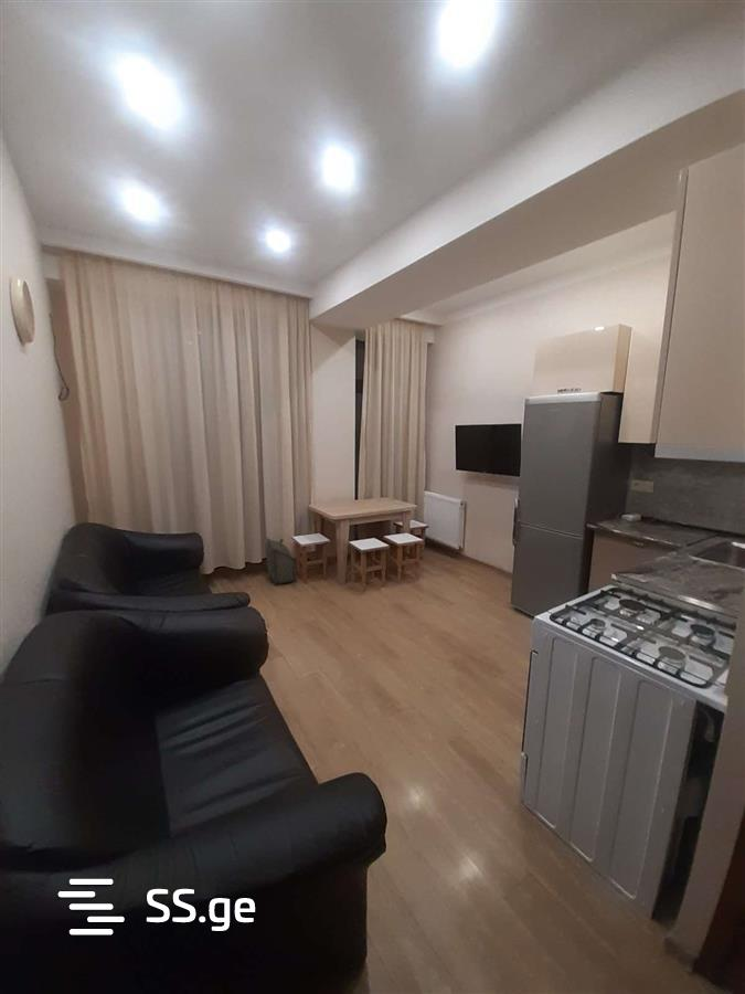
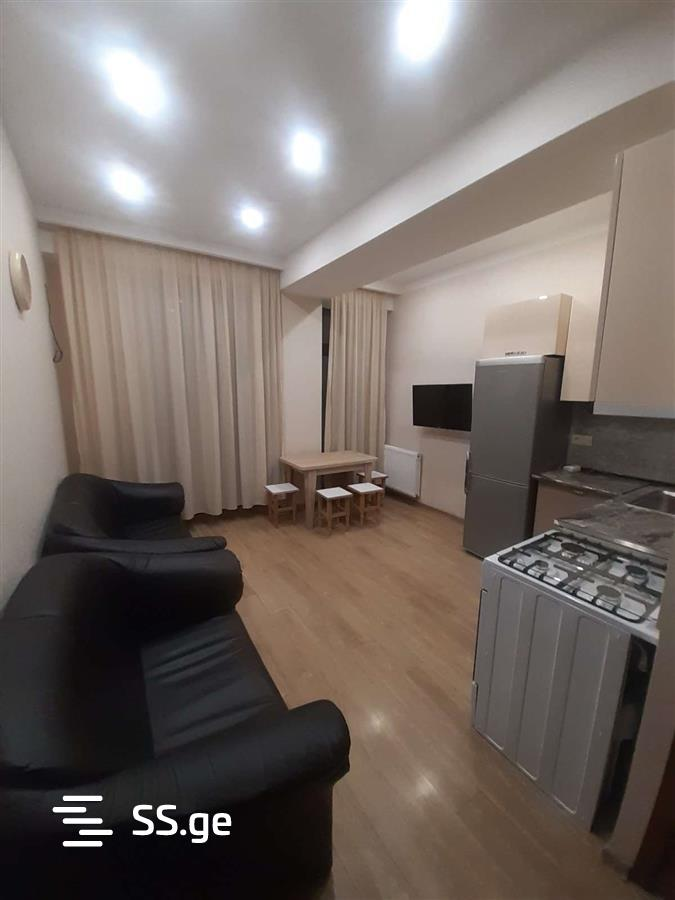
- backpack [265,537,298,586]
